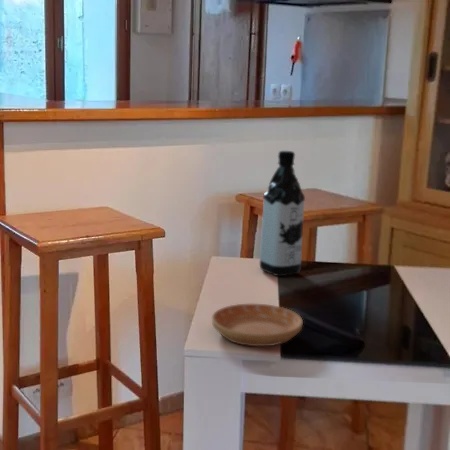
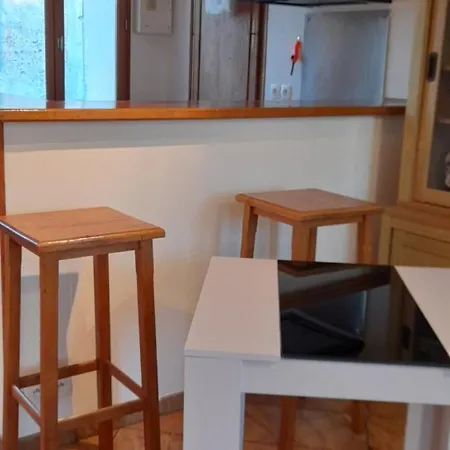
- saucer [211,303,304,347]
- water bottle [259,150,306,277]
